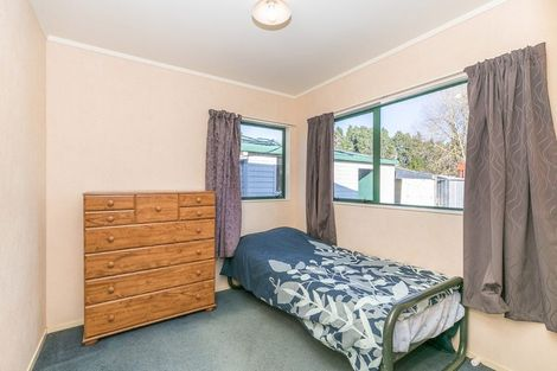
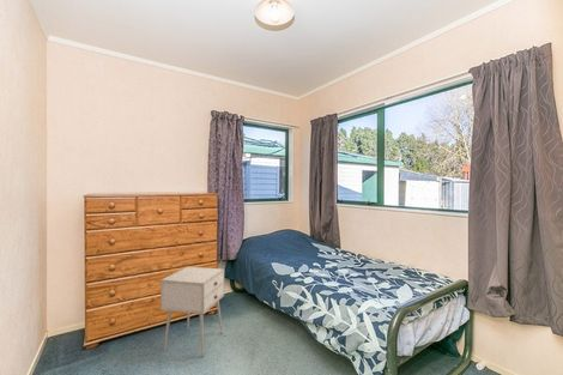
+ nightstand [159,265,225,358]
